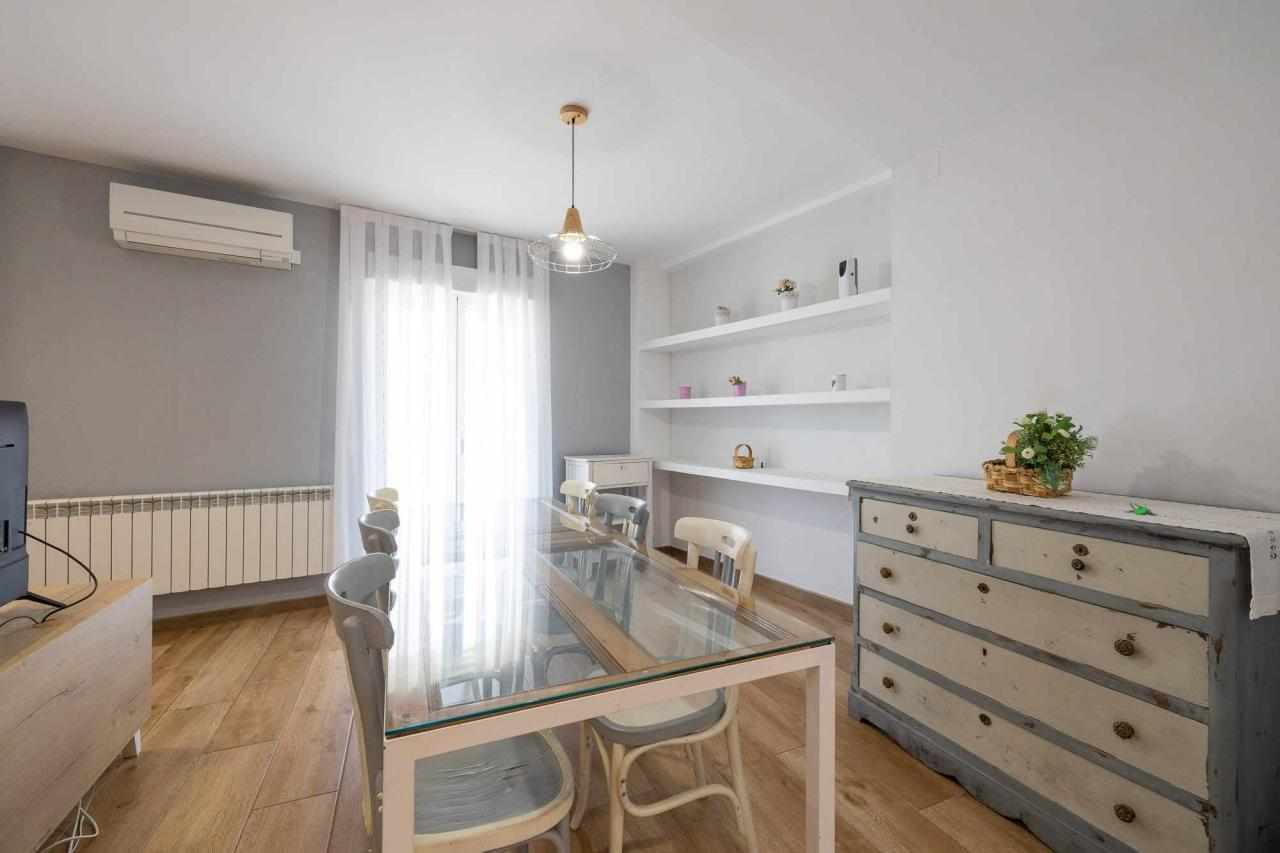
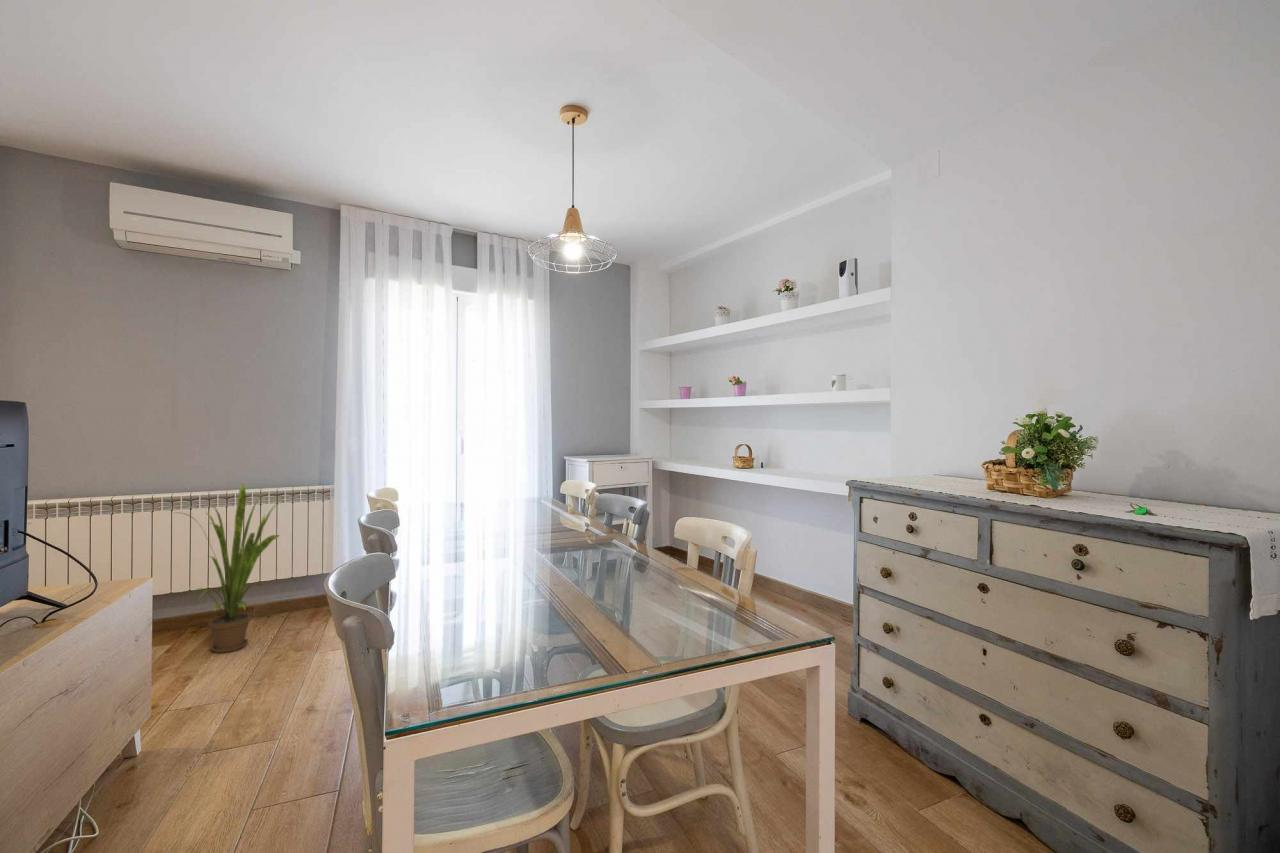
+ house plant [173,482,281,654]
